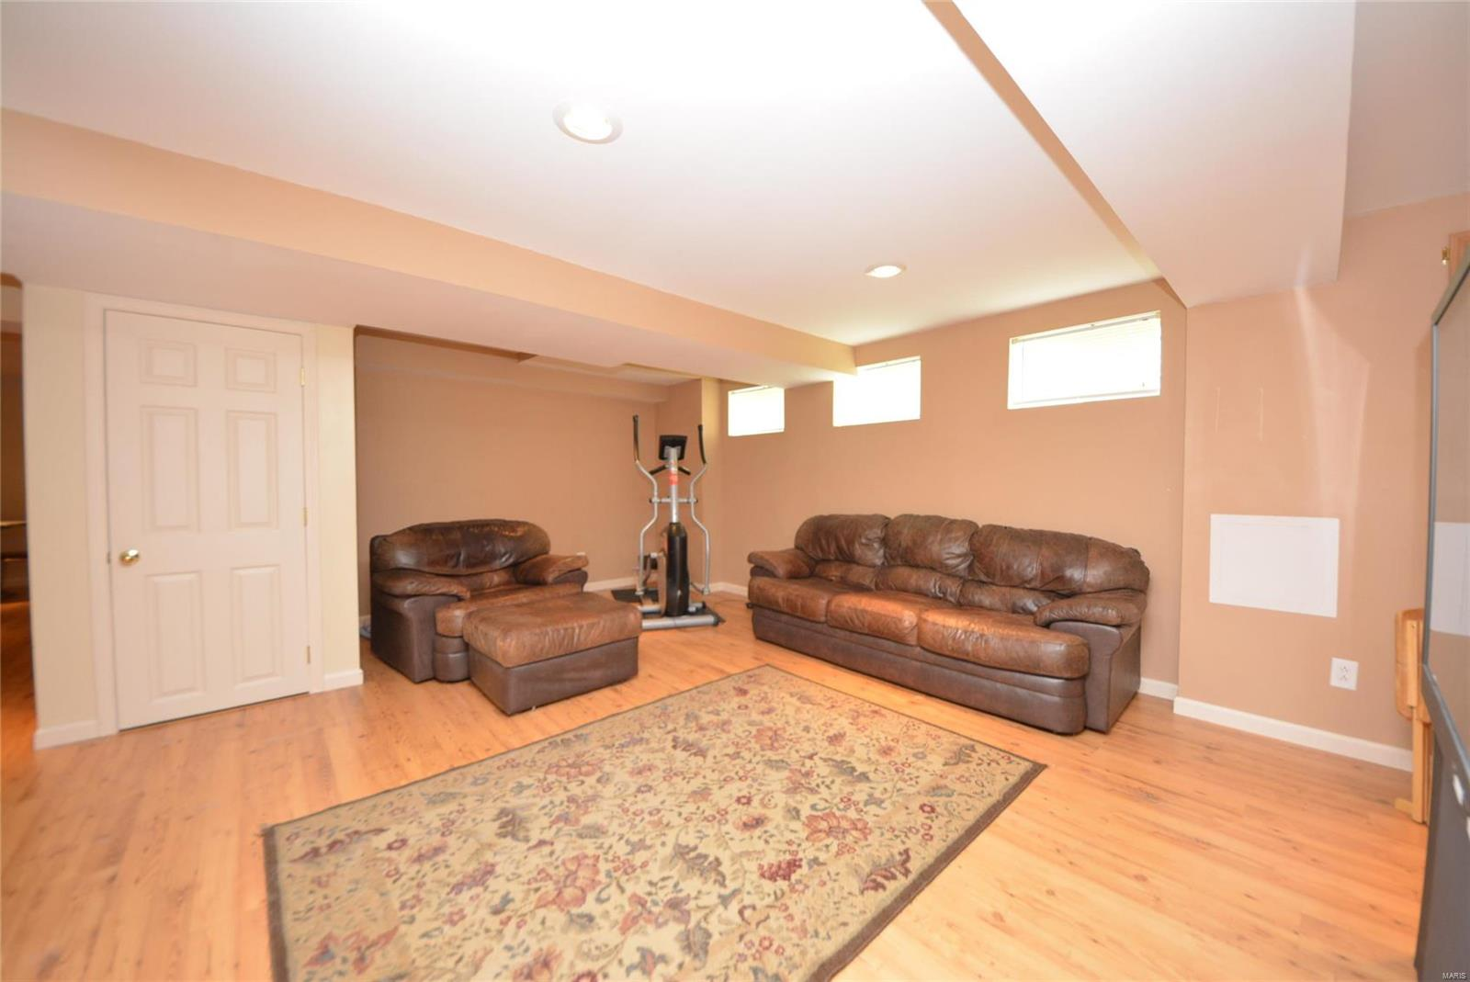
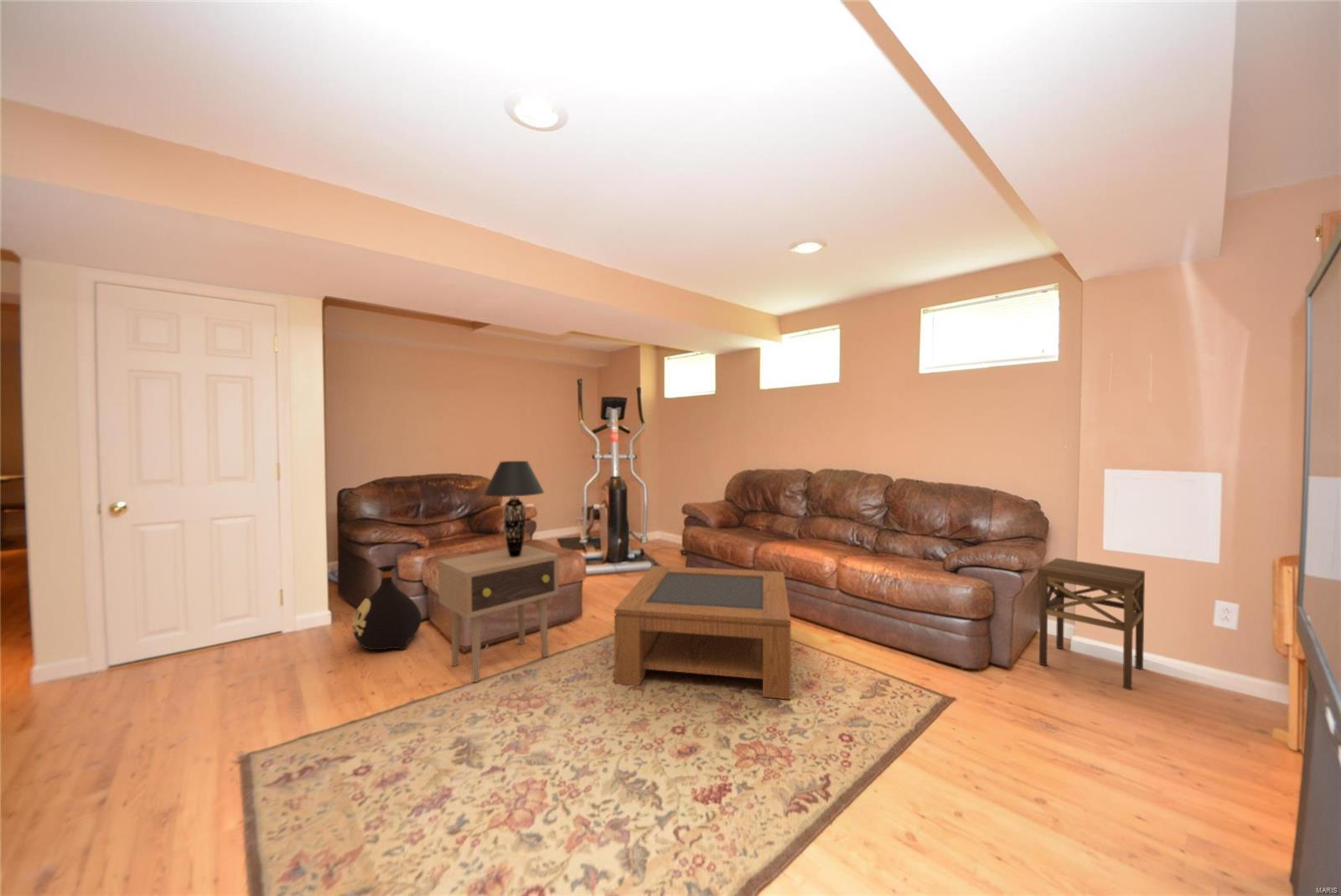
+ bag [351,564,422,650]
+ coffee table [614,565,792,701]
+ table lamp [483,460,546,557]
+ side table [1037,557,1146,691]
+ side table [438,545,560,683]
